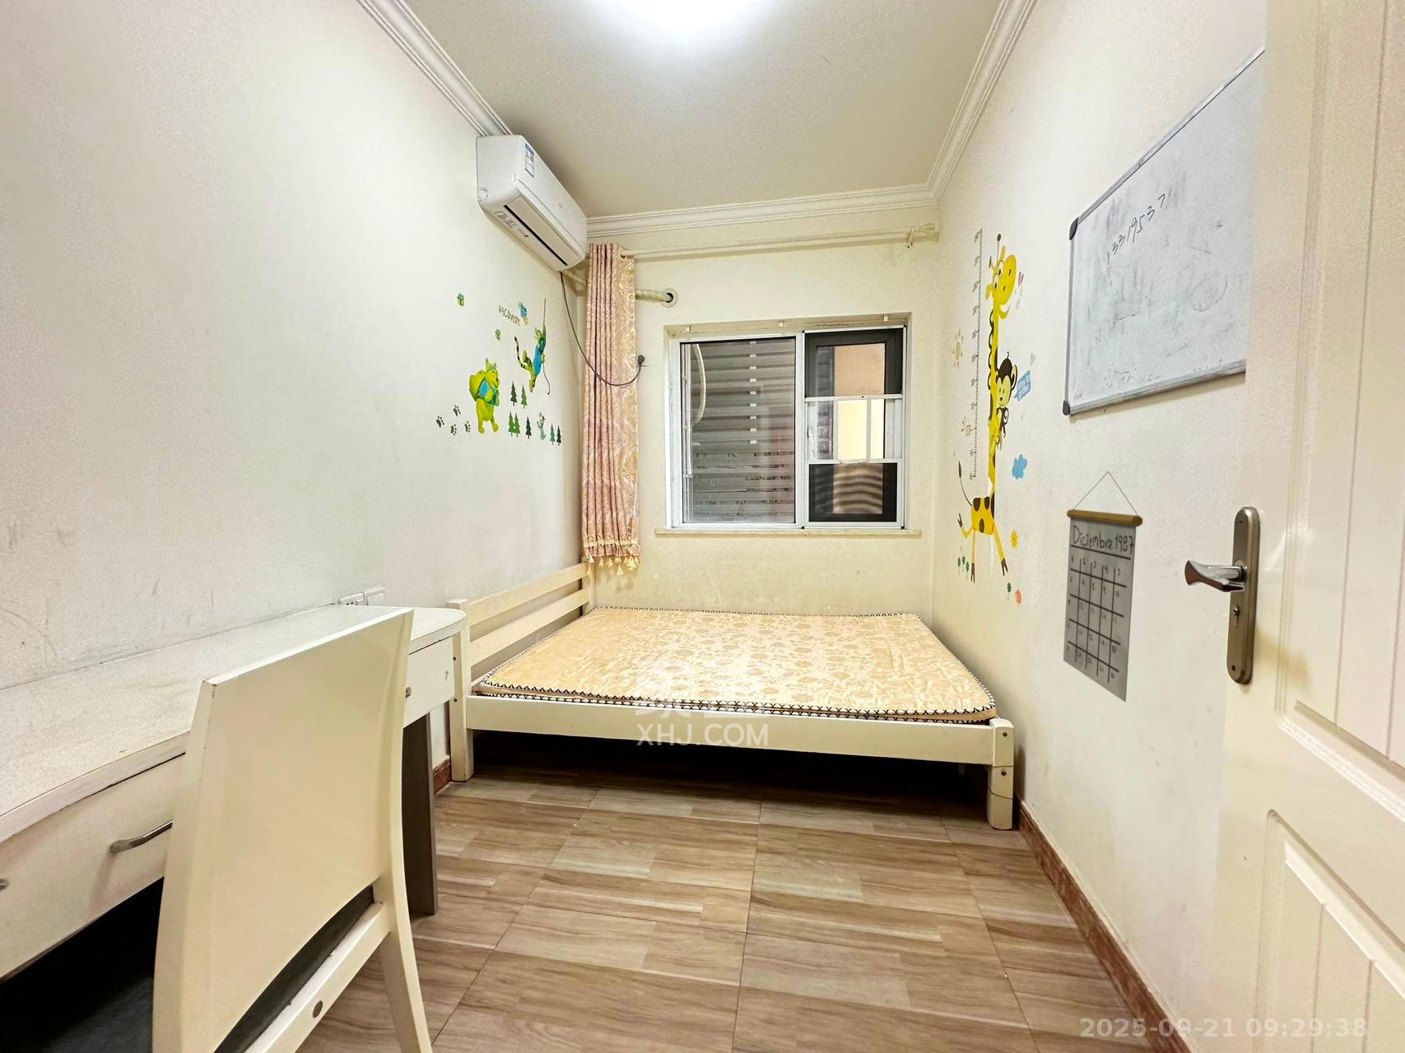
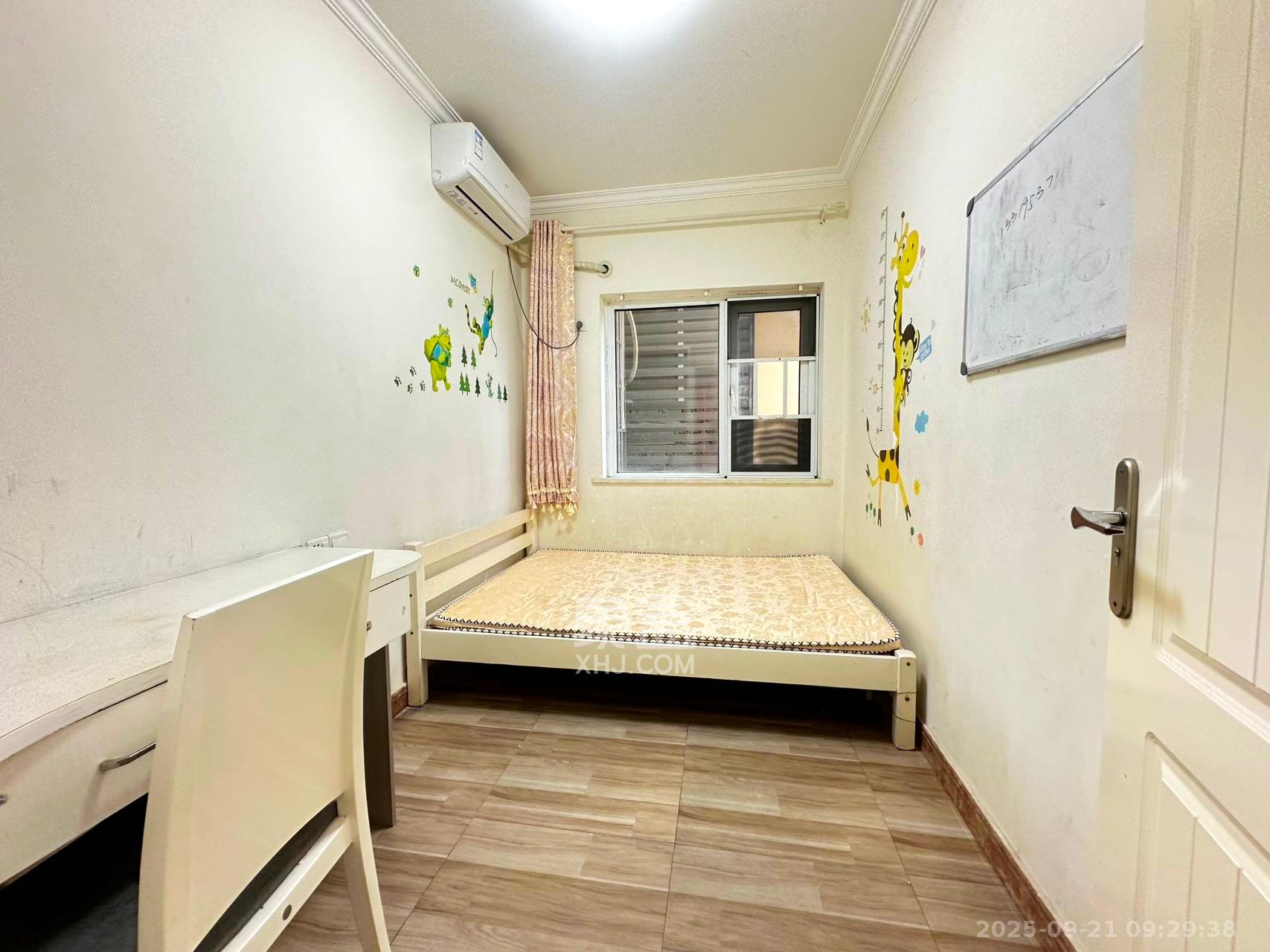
- calendar [1062,470,1143,702]
